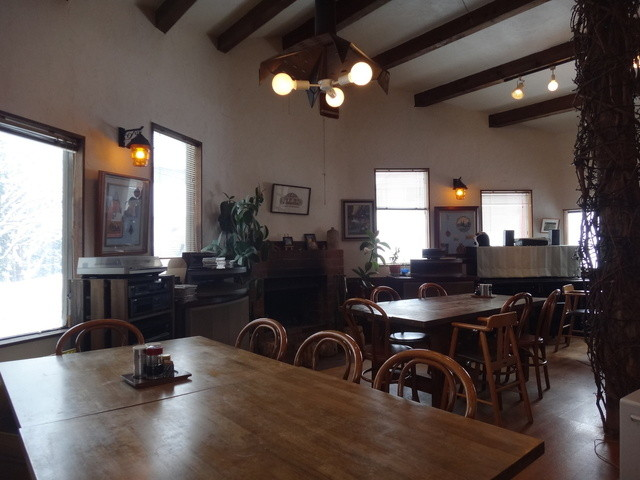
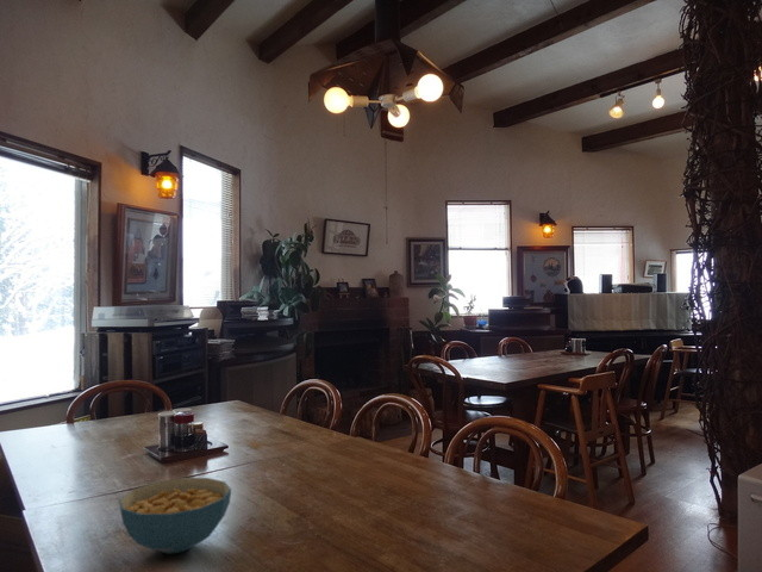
+ cereal bowl [118,477,232,554]
